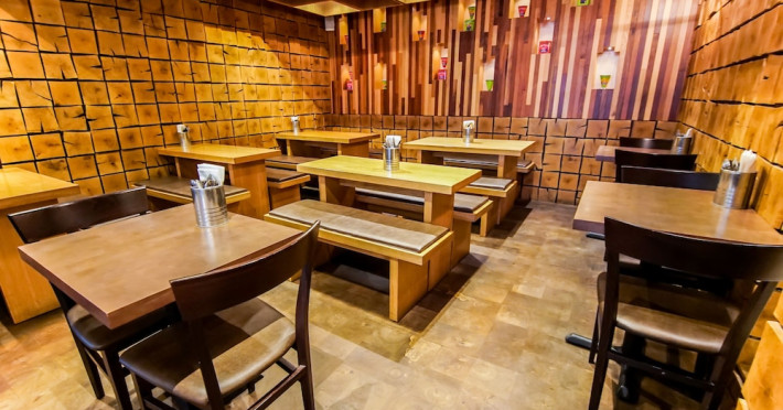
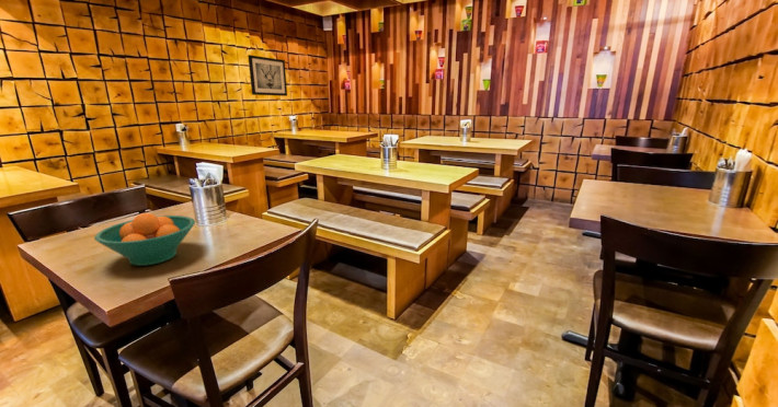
+ fruit bowl [93,212,196,267]
+ wall art [247,54,288,97]
